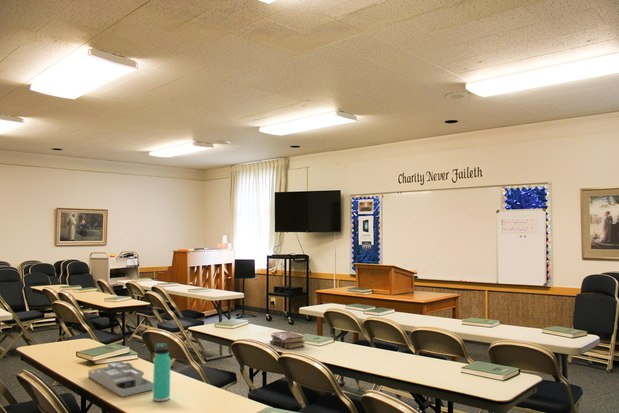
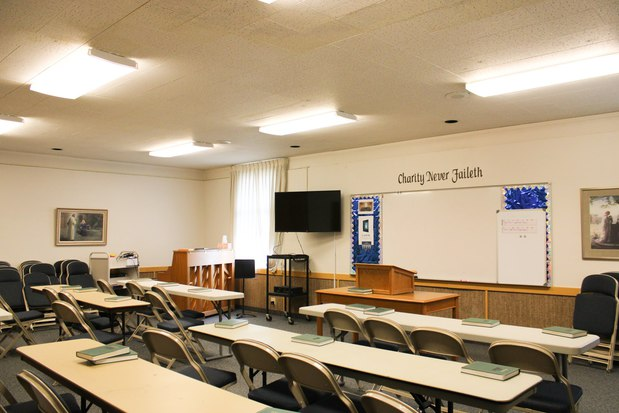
- desk organizer [87,360,153,398]
- thermos bottle [152,342,172,402]
- book set [269,330,306,350]
